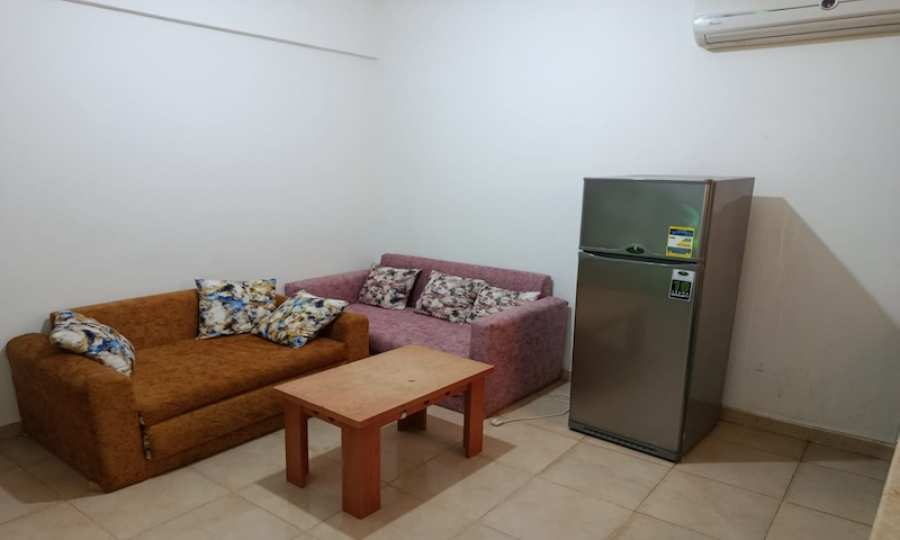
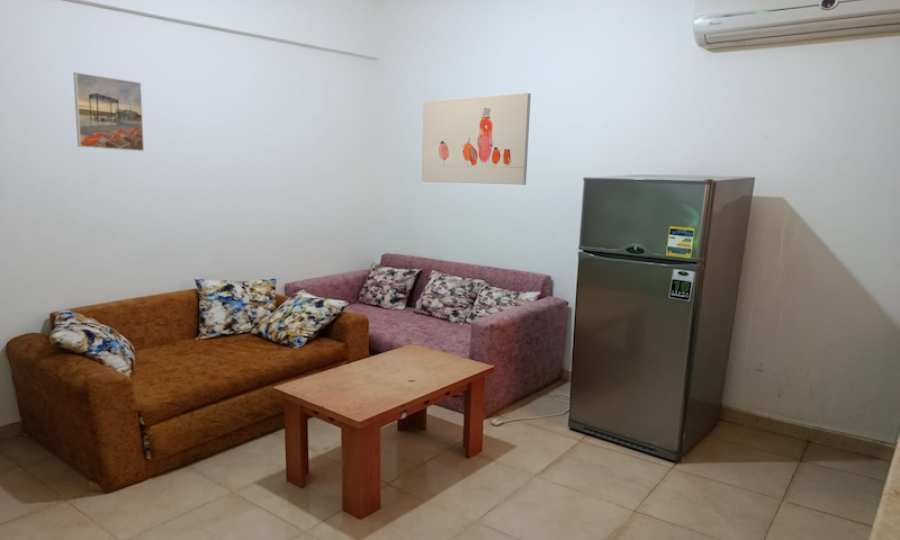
+ wall art [420,92,532,186]
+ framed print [72,71,145,152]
